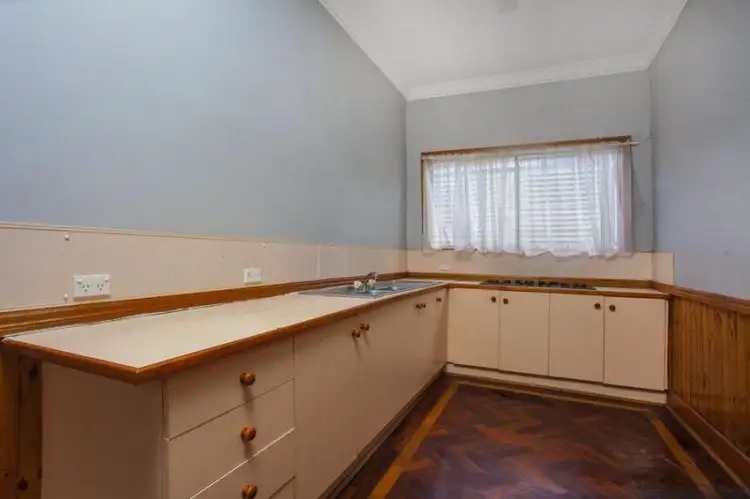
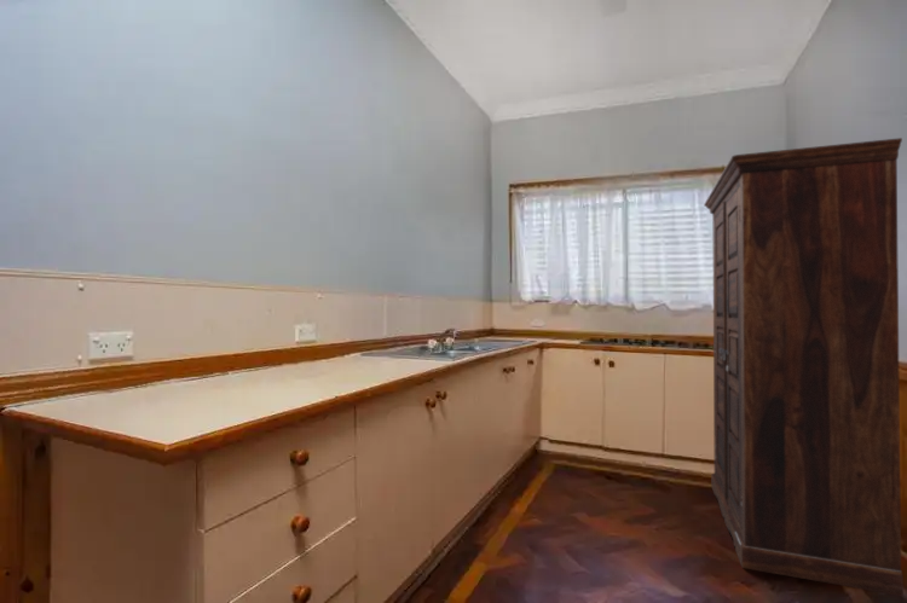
+ cabinet [703,137,905,597]
